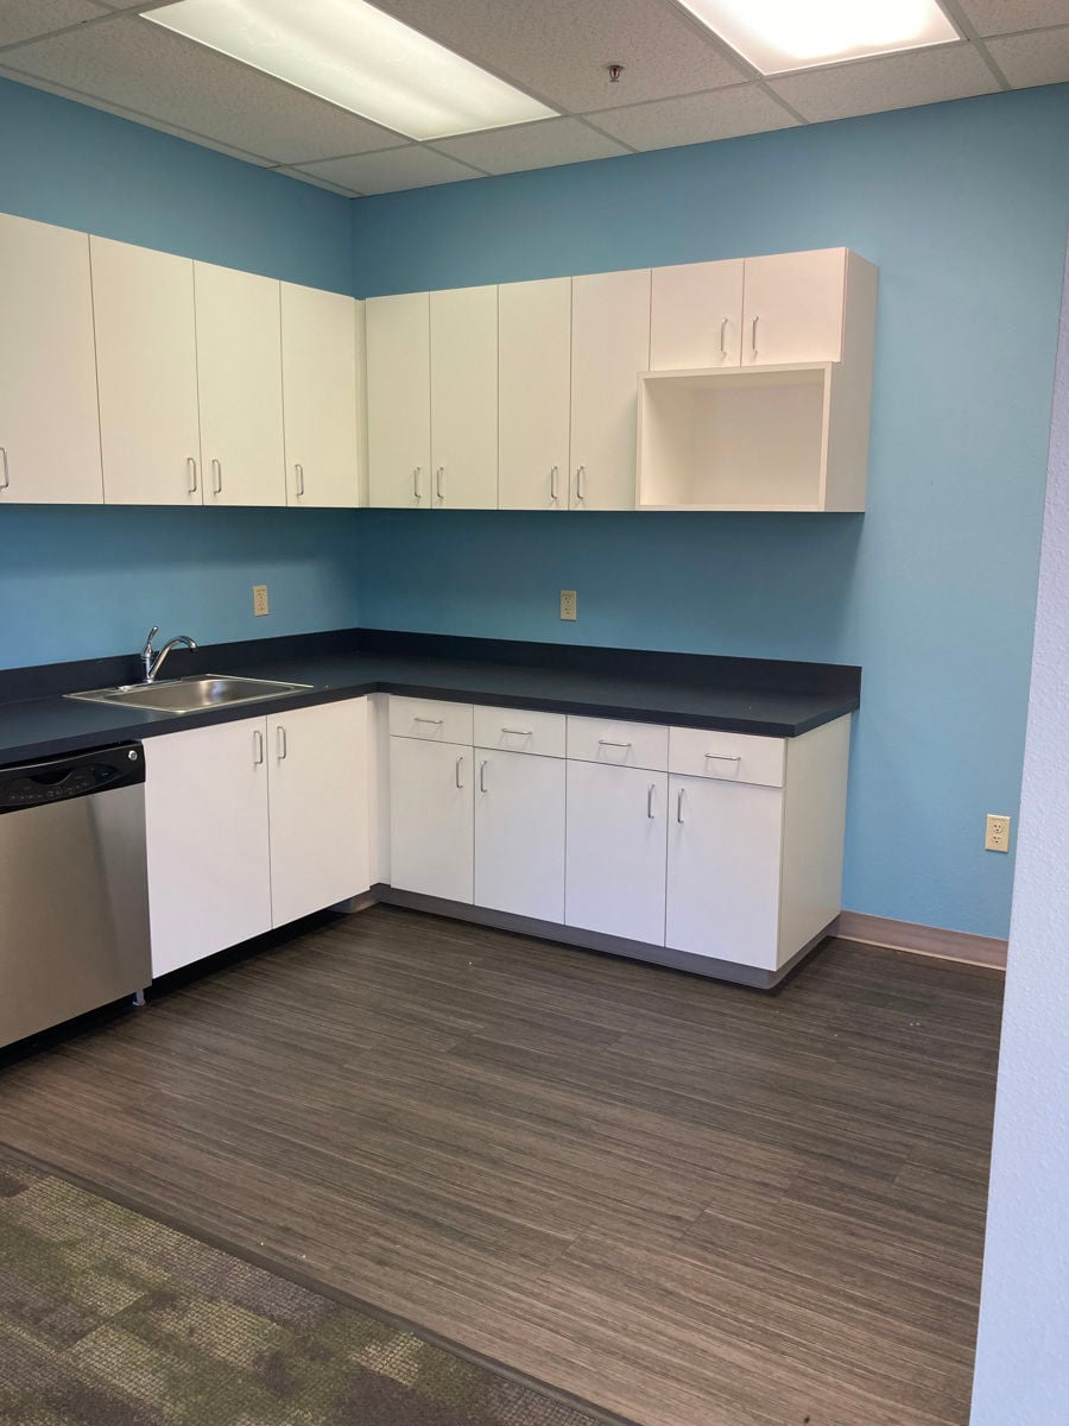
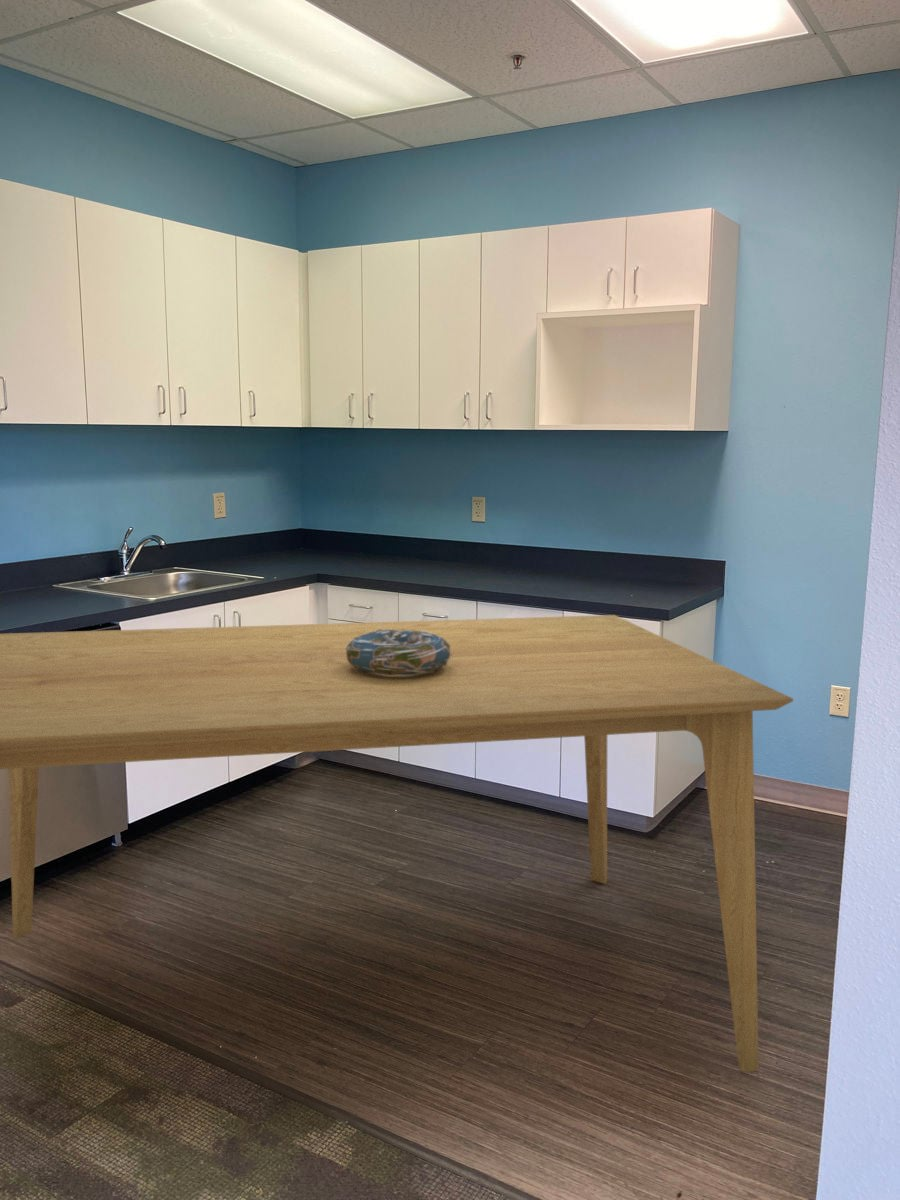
+ dining table [0,614,794,1073]
+ decorative bowl [345,629,452,677]
